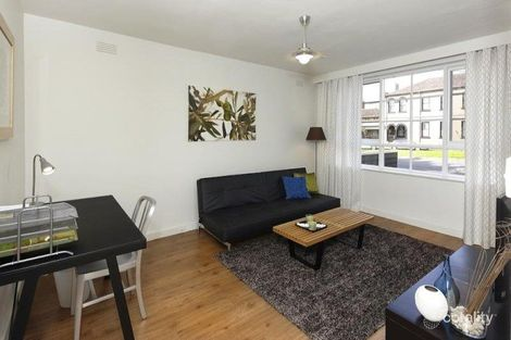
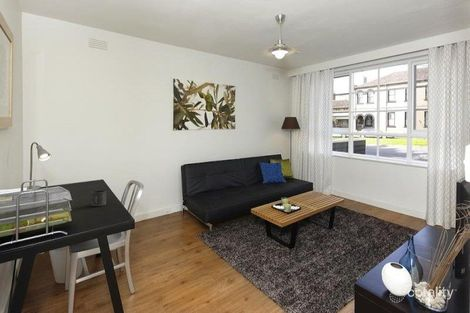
+ mug [90,189,108,207]
